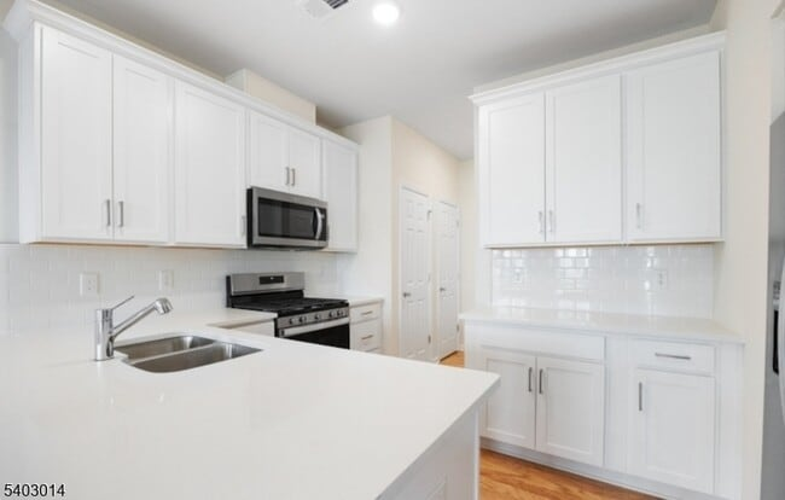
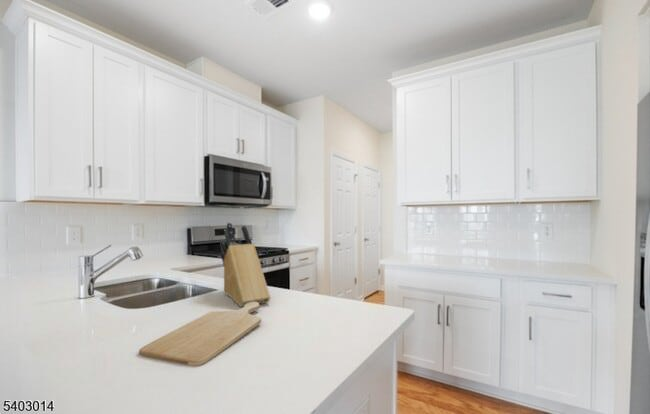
+ knife block [220,221,271,308]
+ chopping board [138,302,262,367]
